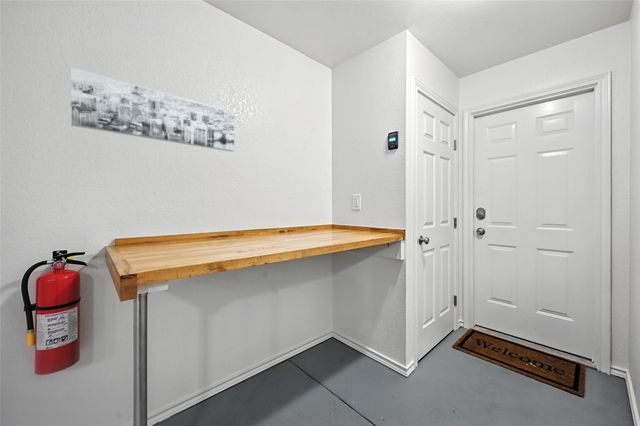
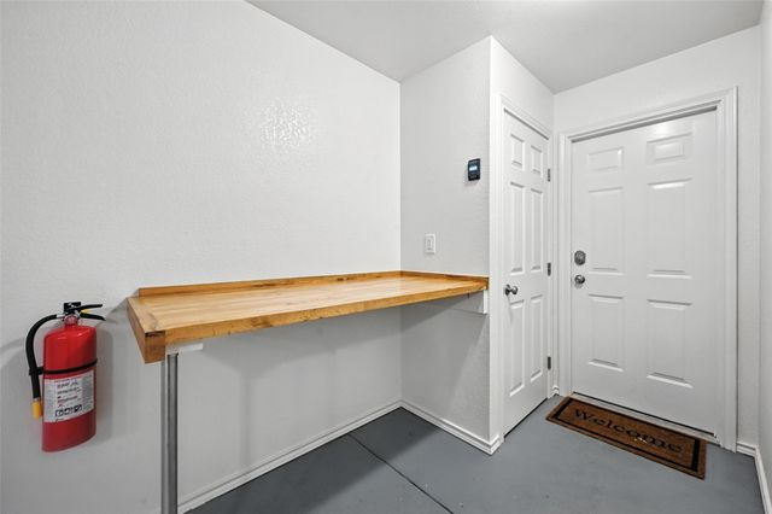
- wall art [70,67,235,153]
